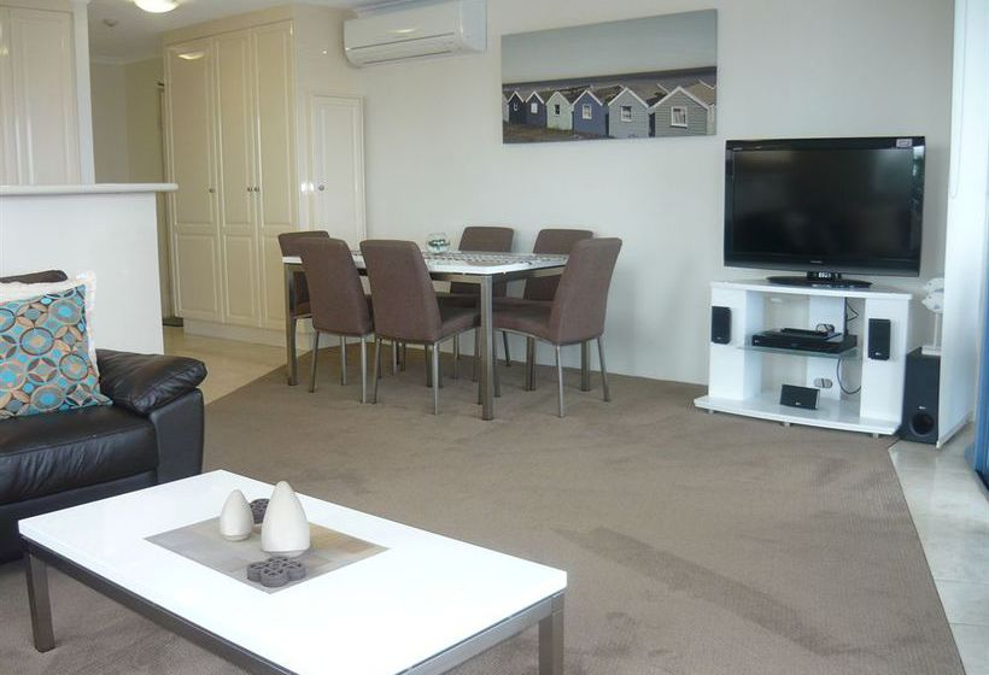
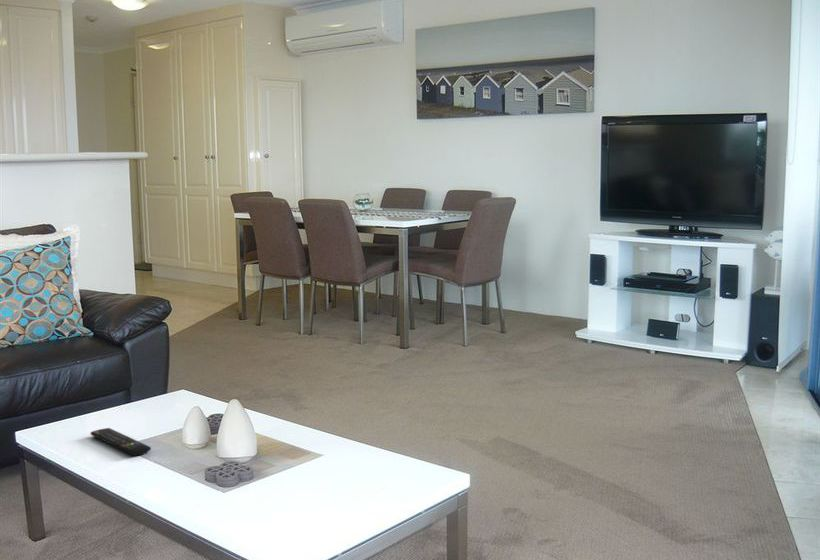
+ remote control [90,427,152,457]
